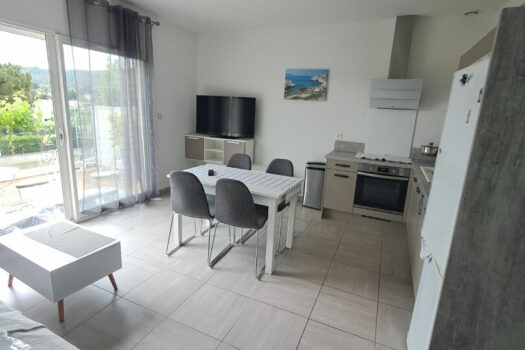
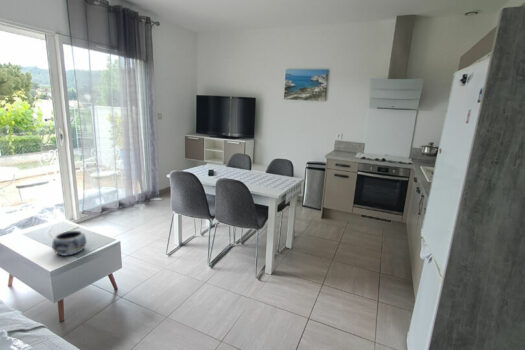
+ decorative bowl [51,230,87,257]
